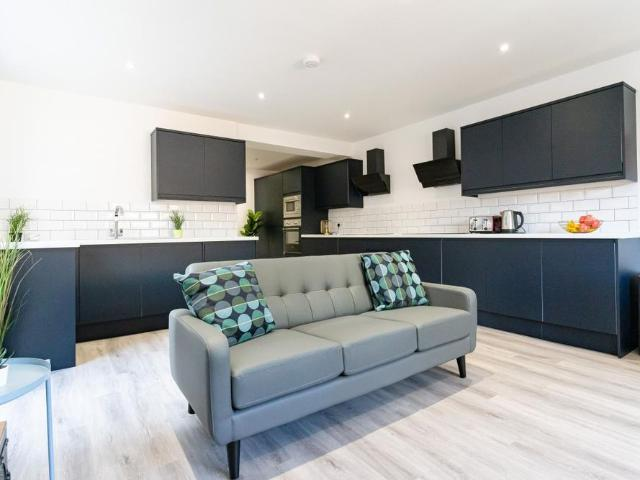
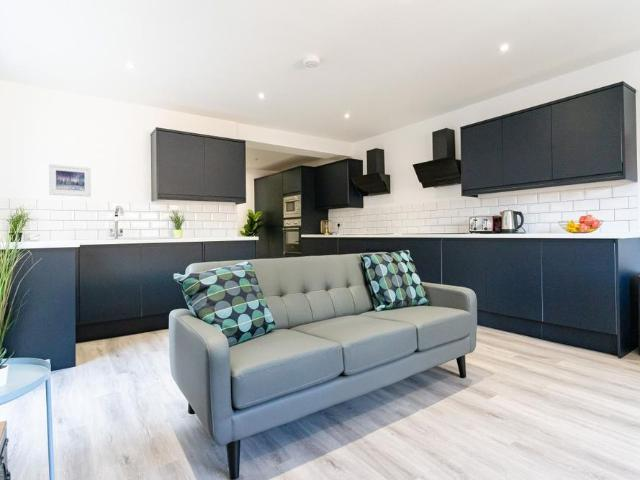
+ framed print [48,163,92,198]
